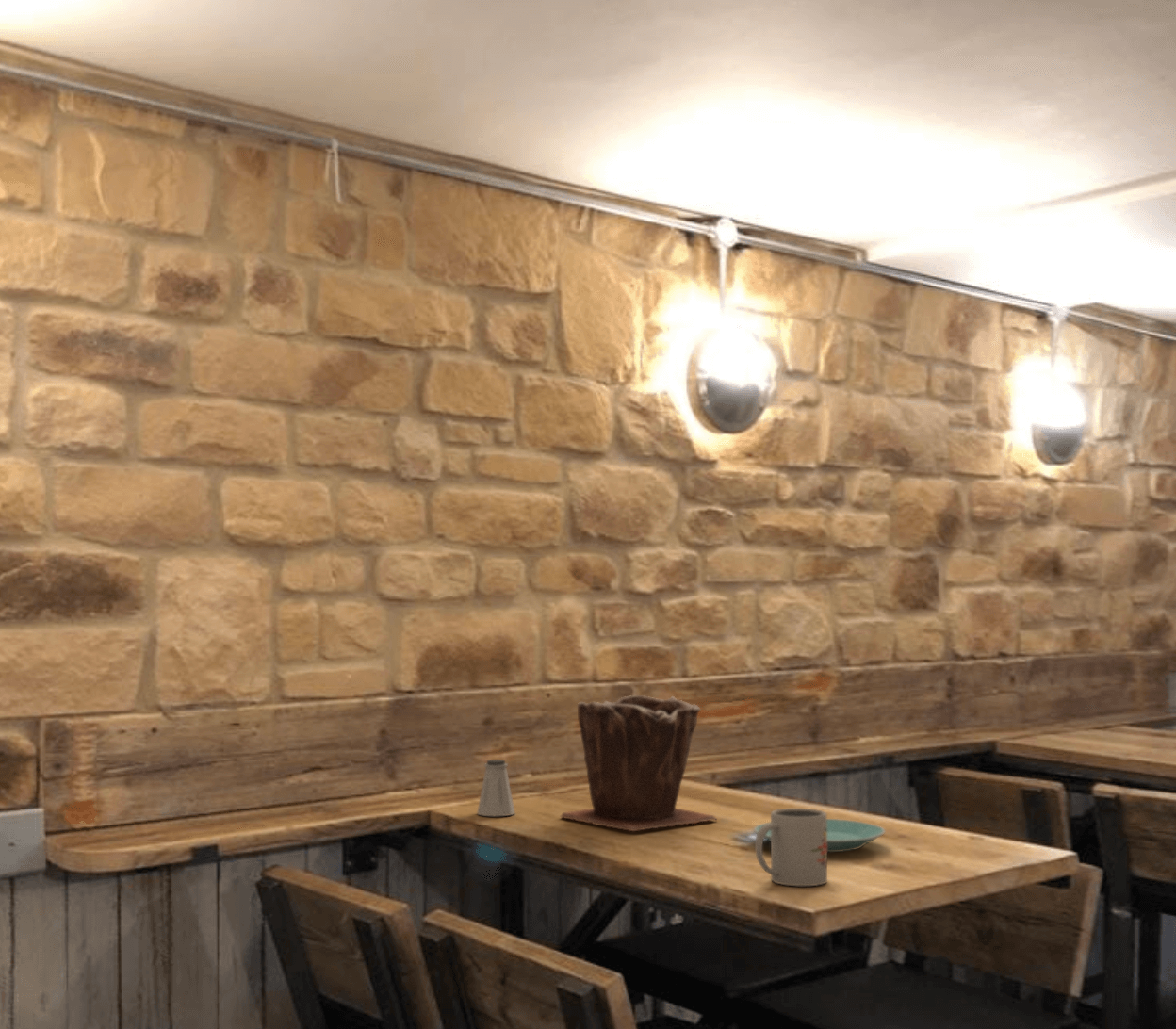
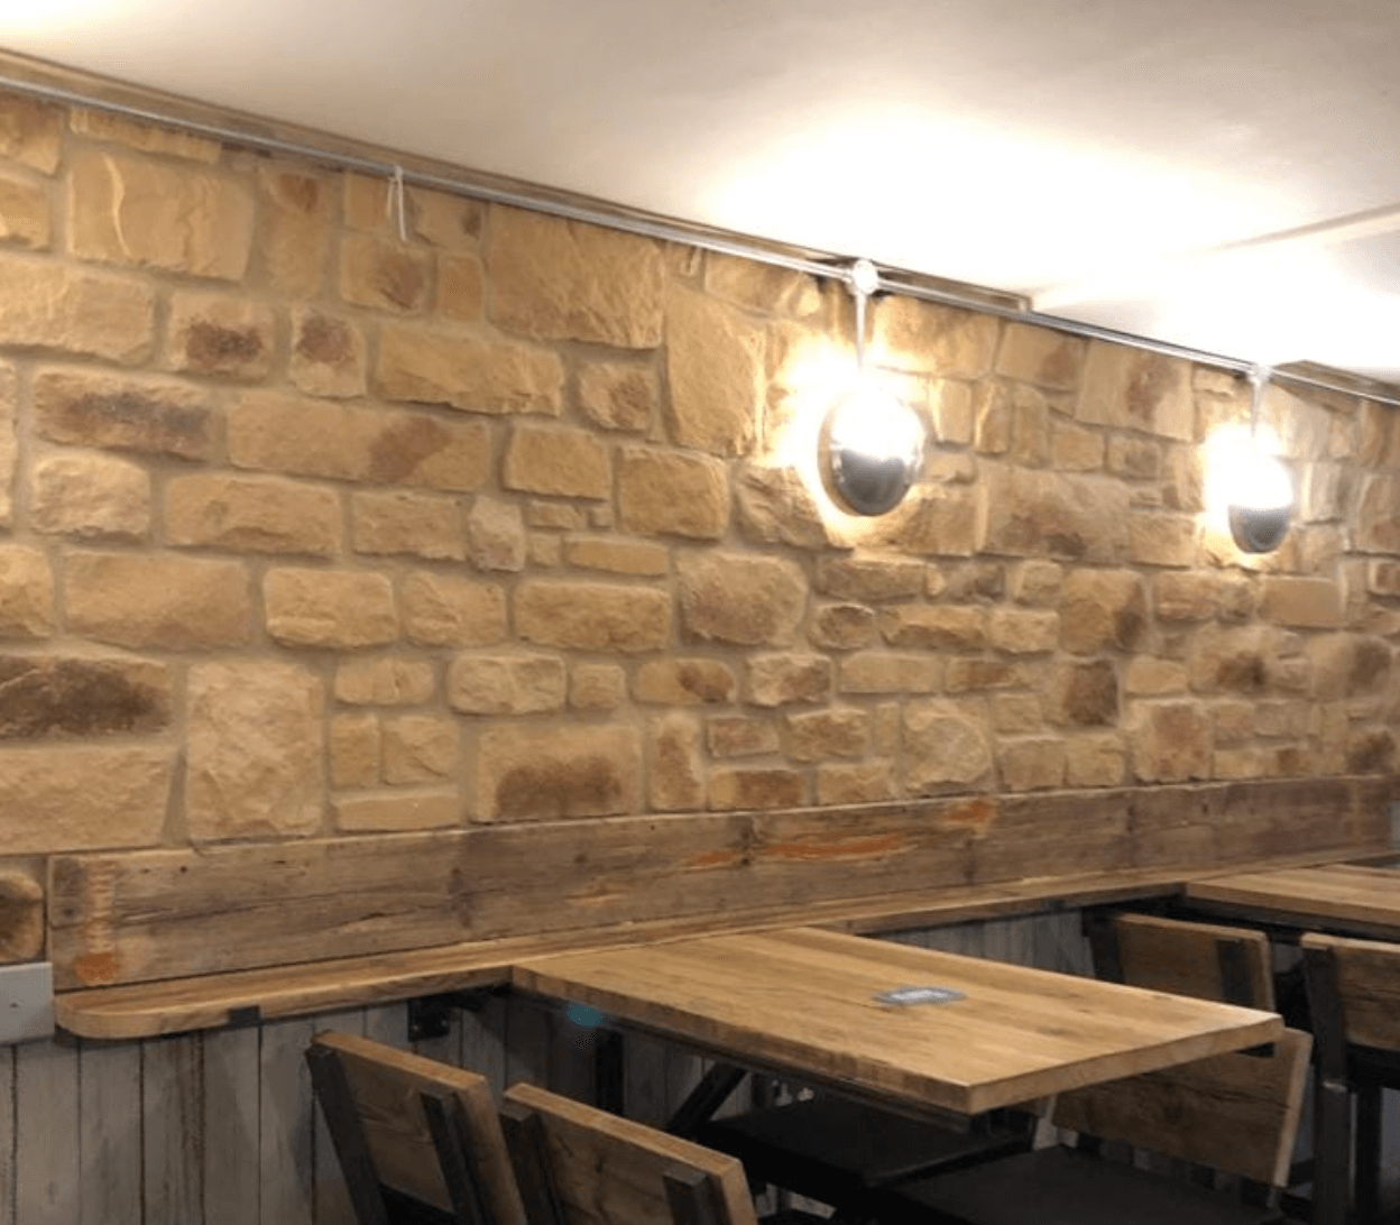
- saltshaker [476,759,516,817]
- plate [753,818,886,853]
- mug [754,808,828,887]
- plant pot [559,694,718,832]
